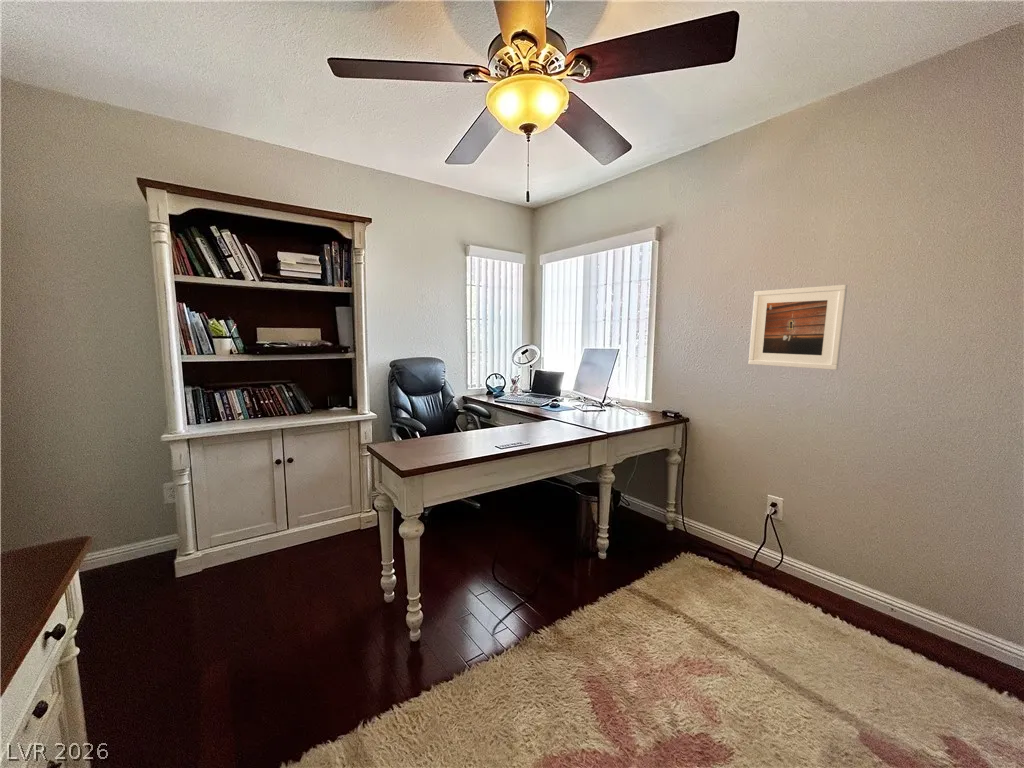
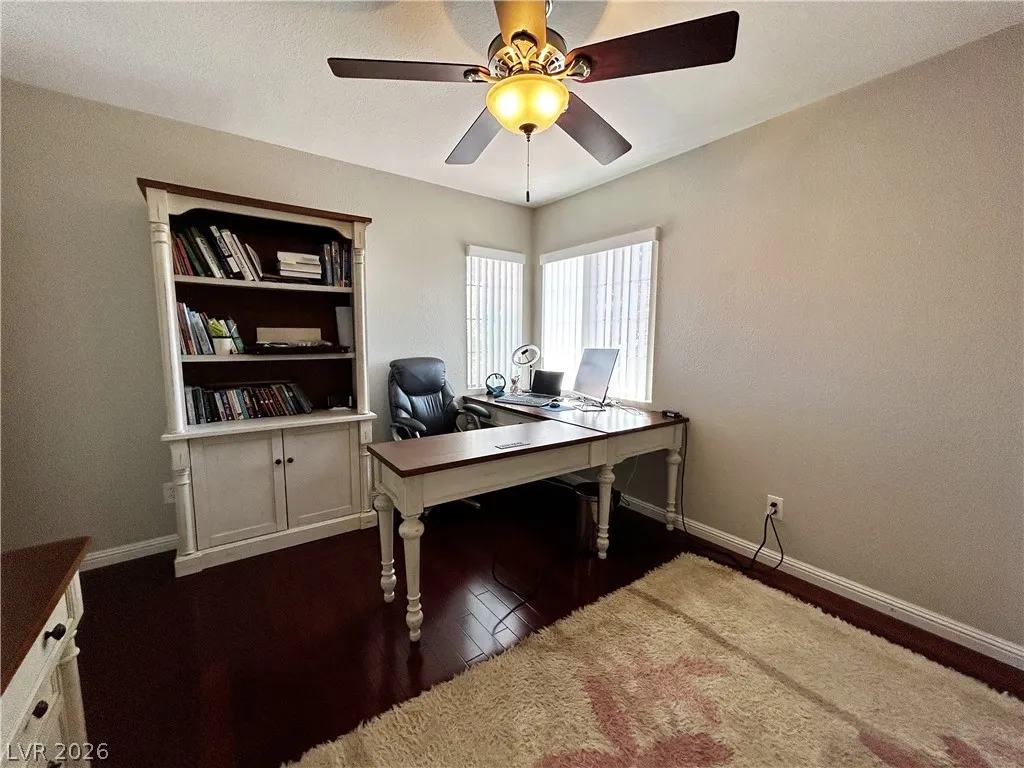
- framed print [747,284,848,371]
